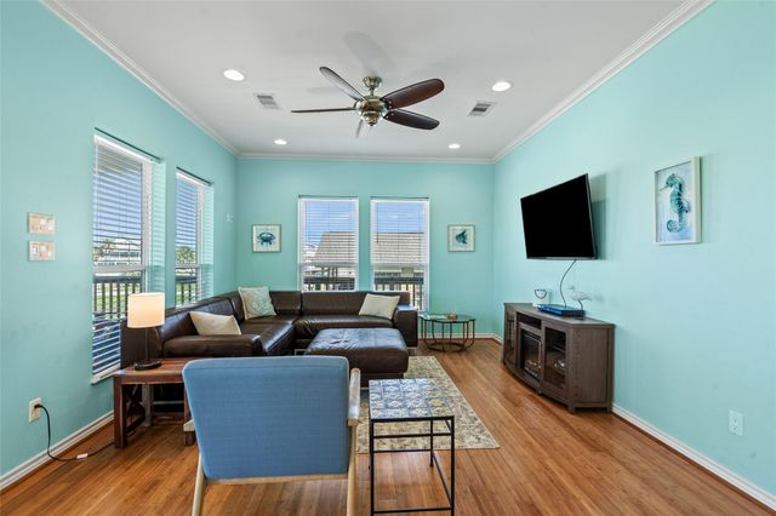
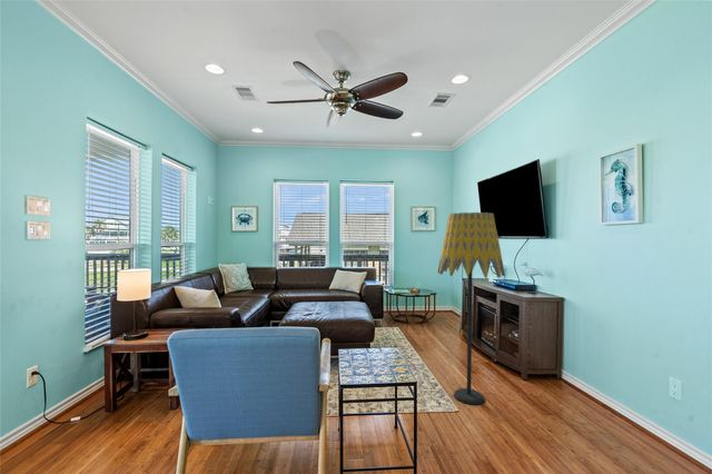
+ floor lamp [436,211,506,406]
